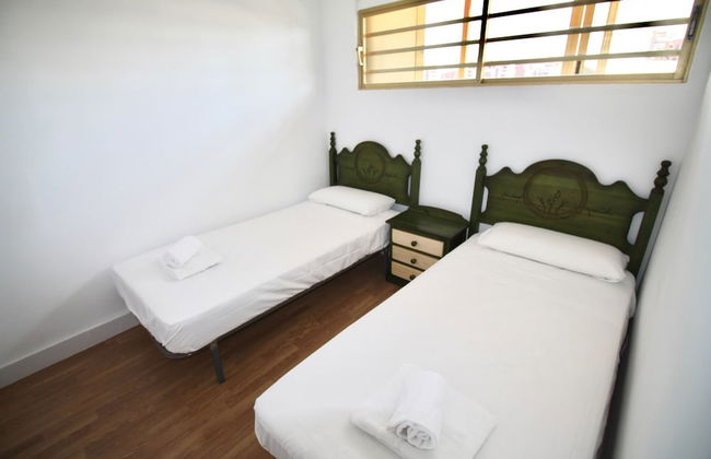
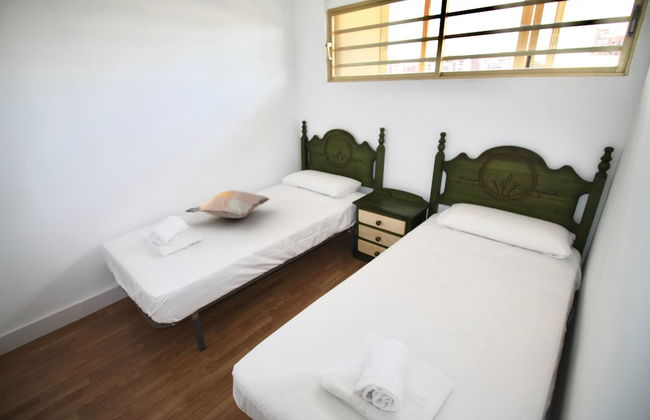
+ decorative pillow [185,189,271,219]
